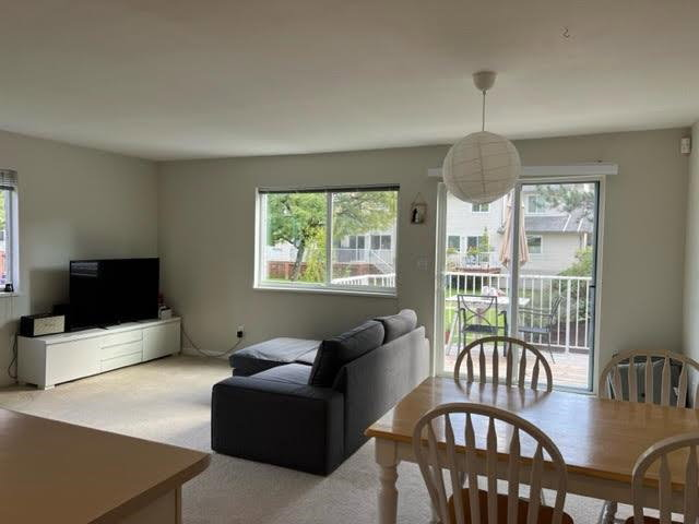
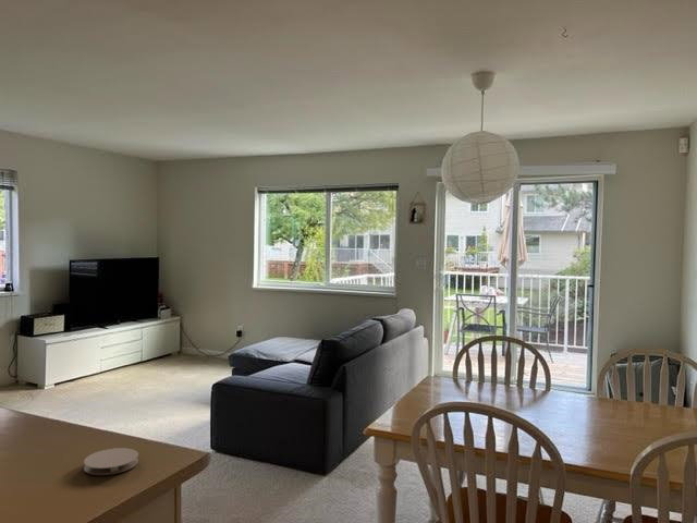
+ coaster [83,447,139,476]
